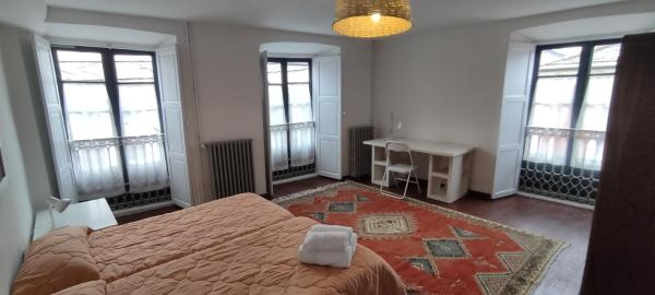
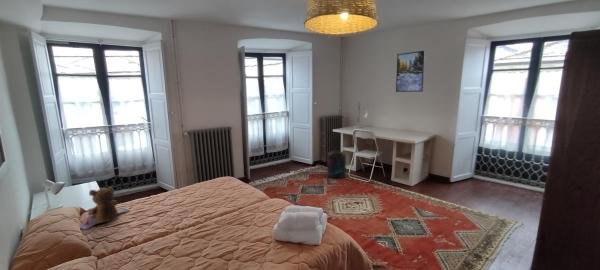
+ teddy bear [79,186,130,230]
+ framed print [395,49,426,93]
+ supplement container [326,150,347,179]
